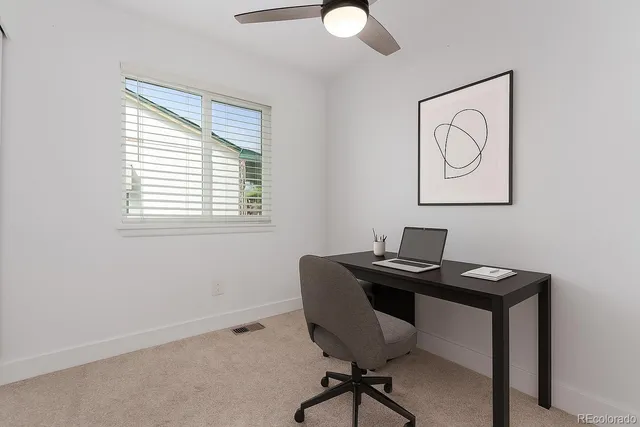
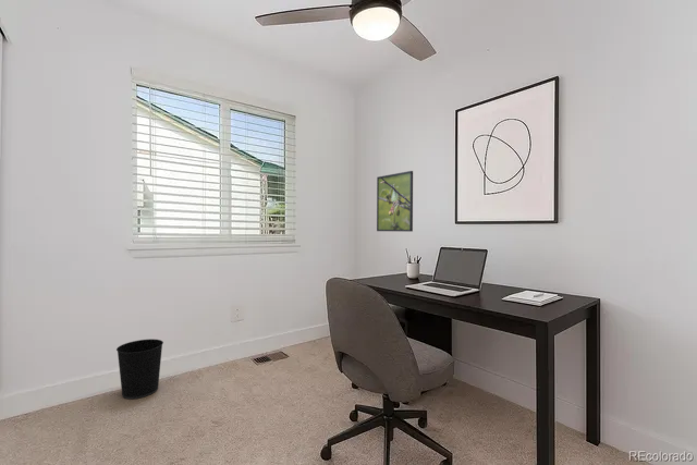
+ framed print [376,170,414,233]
+ wastebasket [115,338,164,400]
